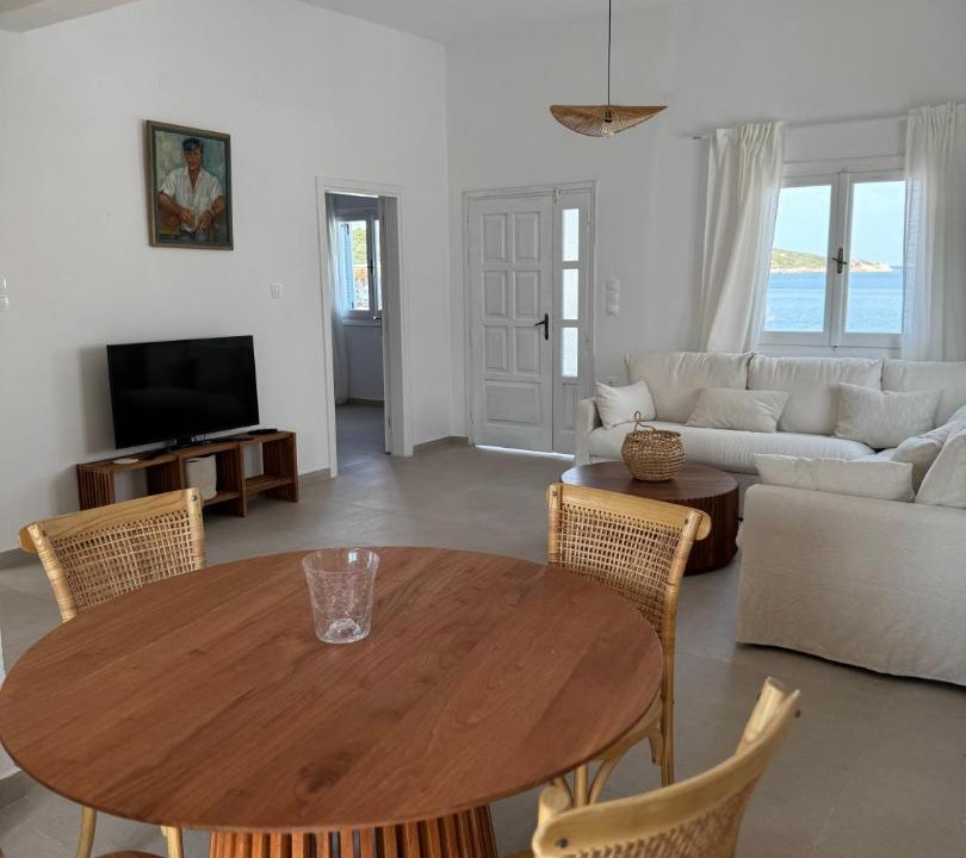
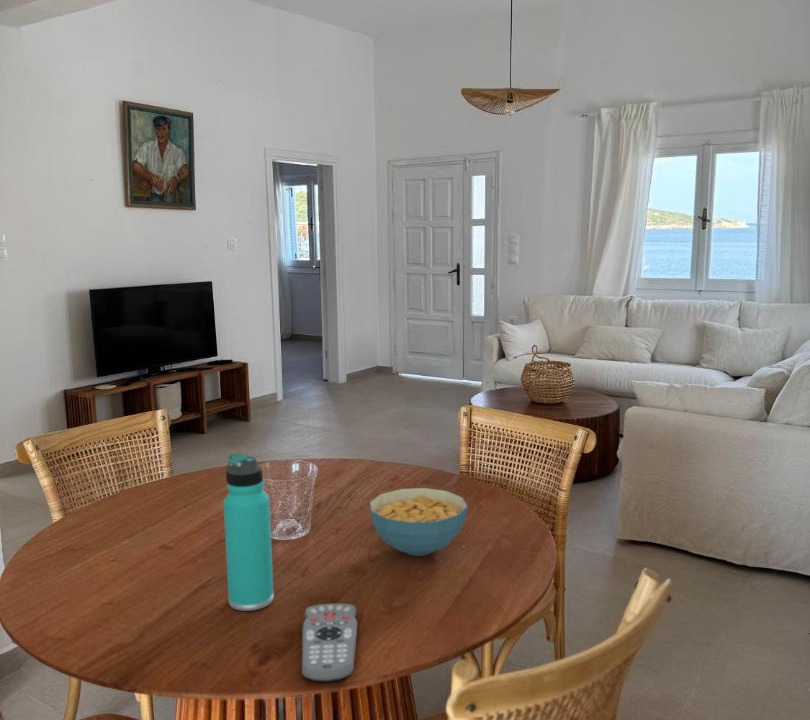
+ cereal bowl [369,487,469,557]
+ thermos bottle [222,453,275,612]
+ remote control [301,603,358,683]
